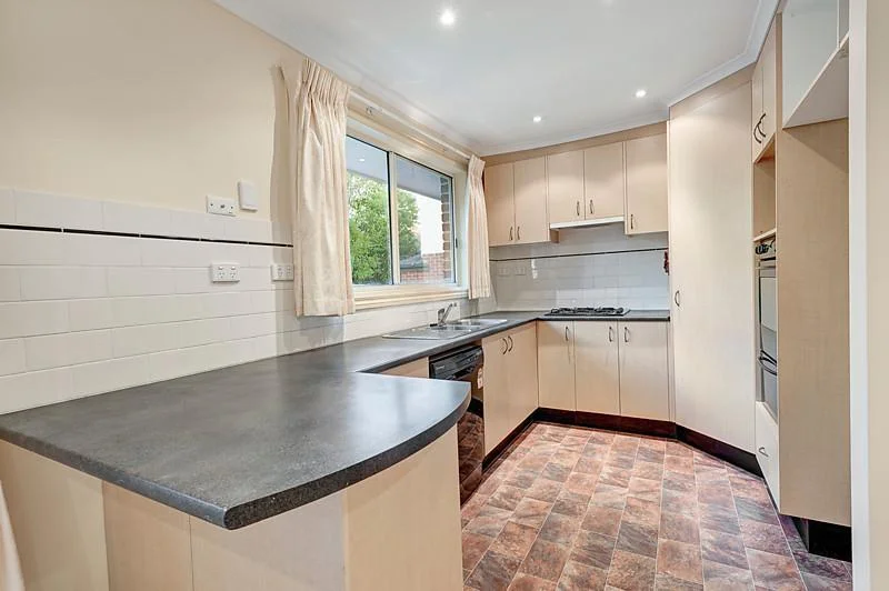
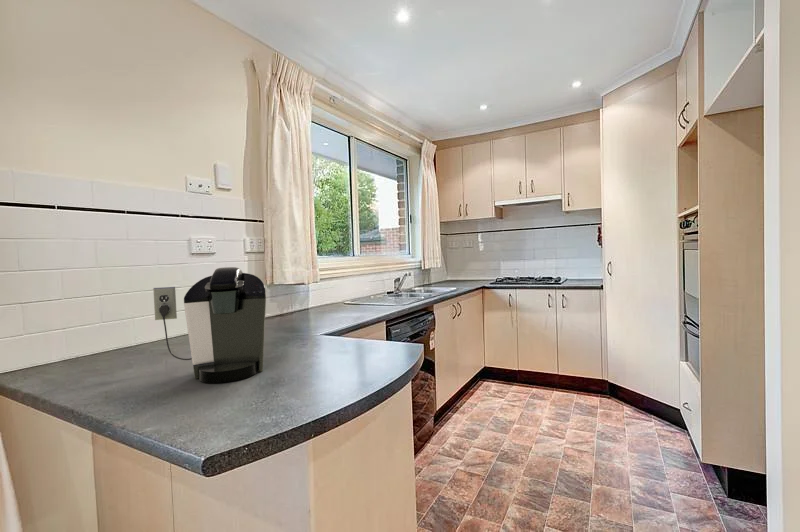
+ coffee maker [152,266,267,384]
